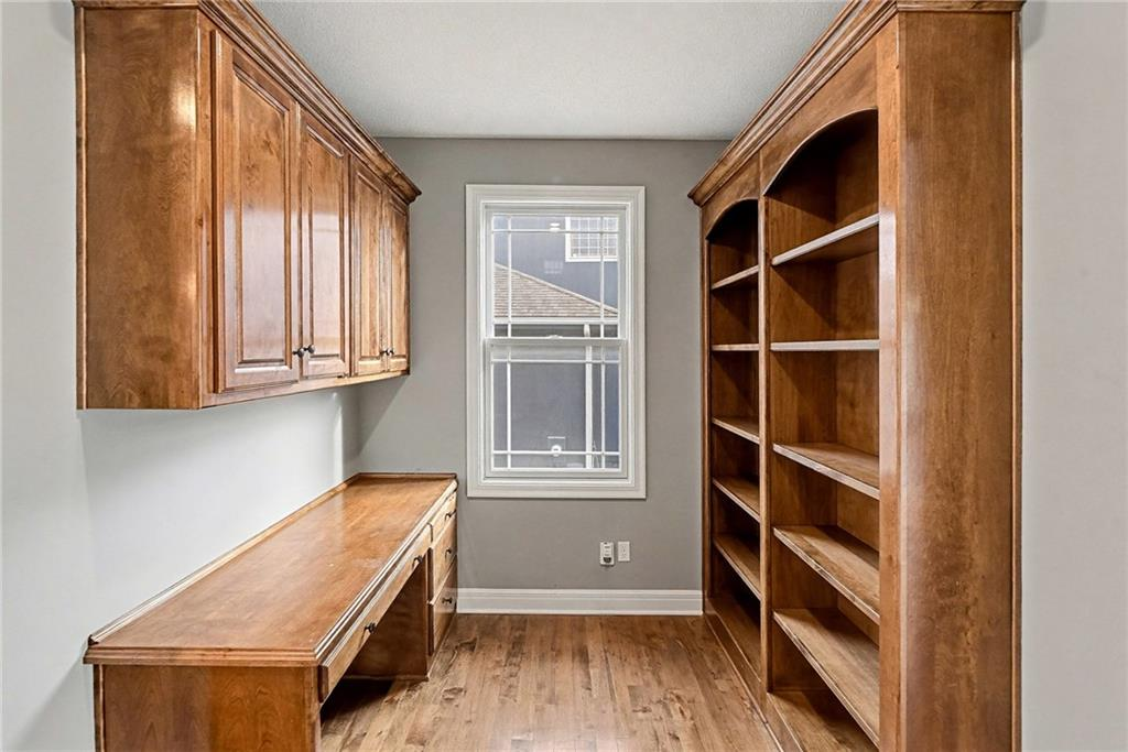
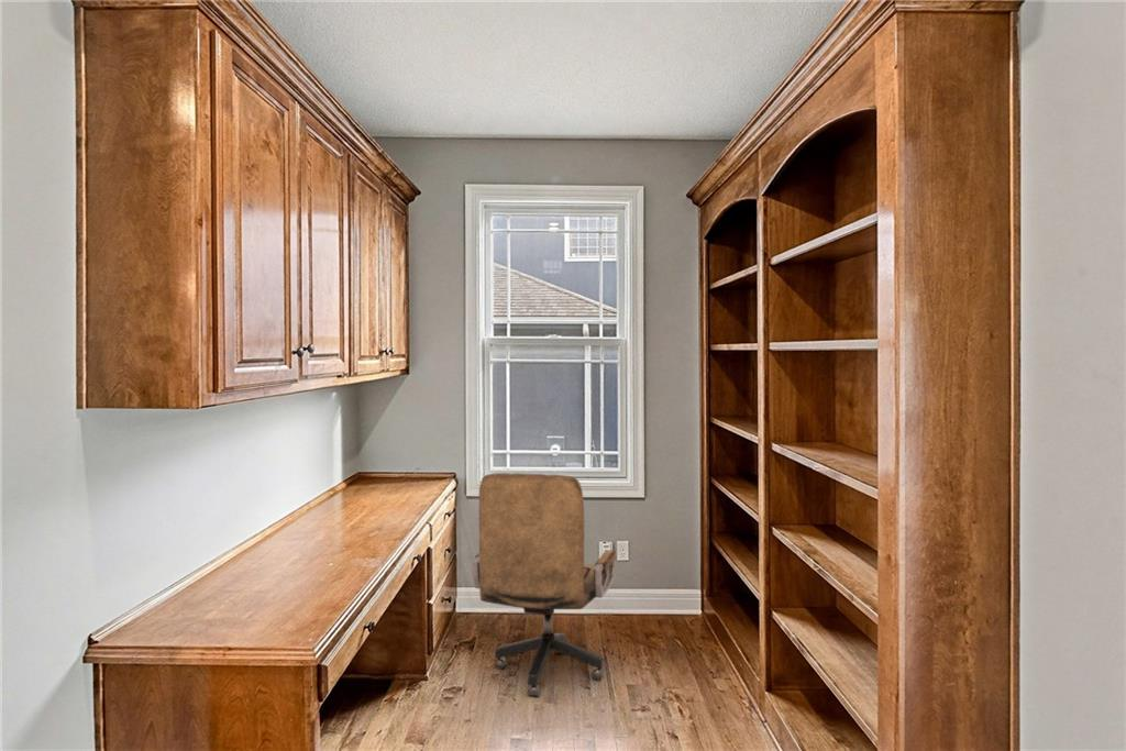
+ office chair [471,472,617,697]
